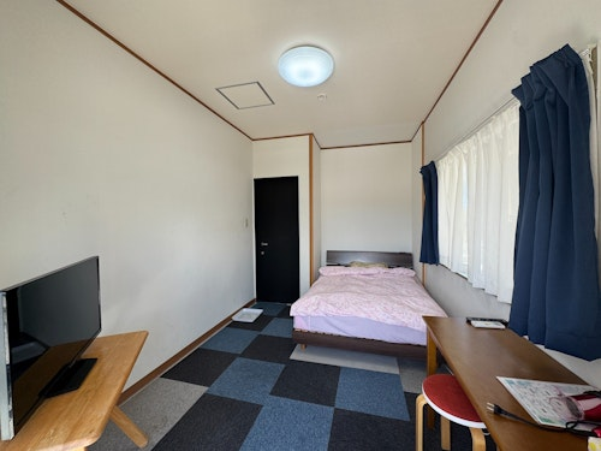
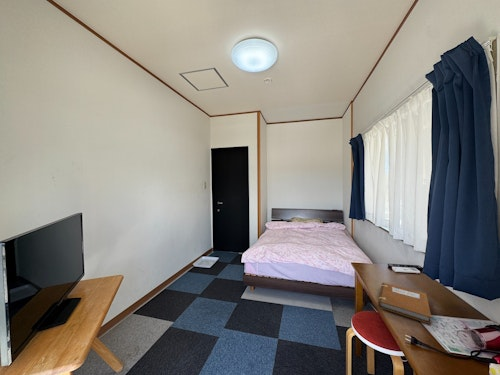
+ notebook [377,282,432,325]
